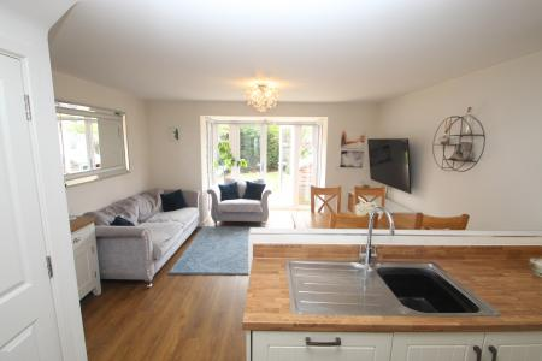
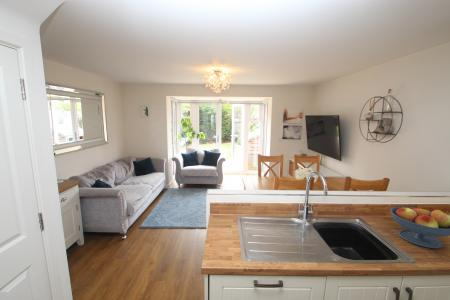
+ fruit bowl [389,206,450,249]
